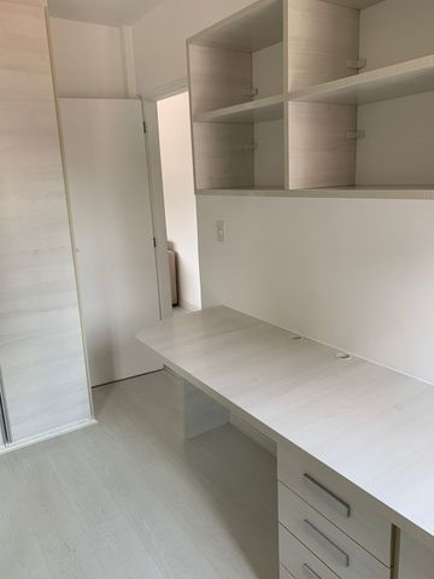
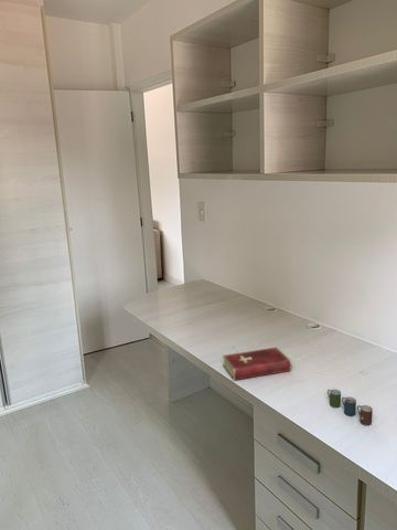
+ cup [326,388,374,426]
+ hardcover book [222,346,292,382]
